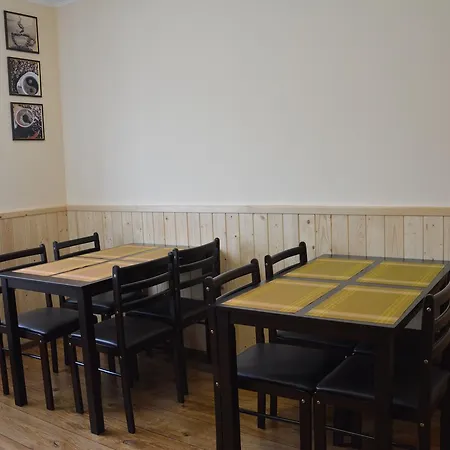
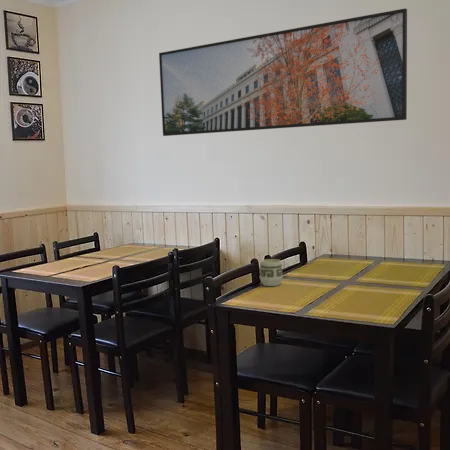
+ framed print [158,7,408,137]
+ cup [259,258,284,287]
